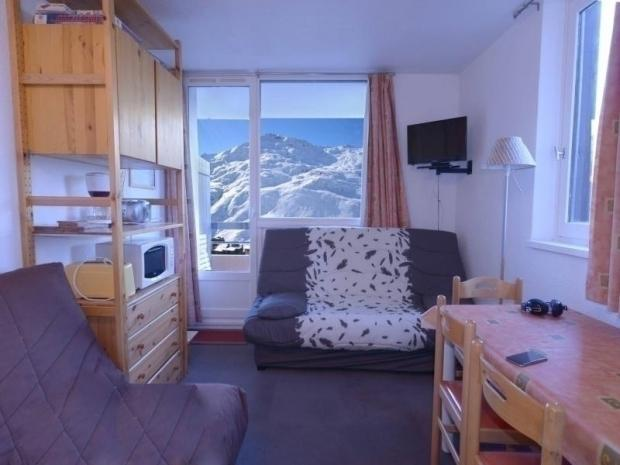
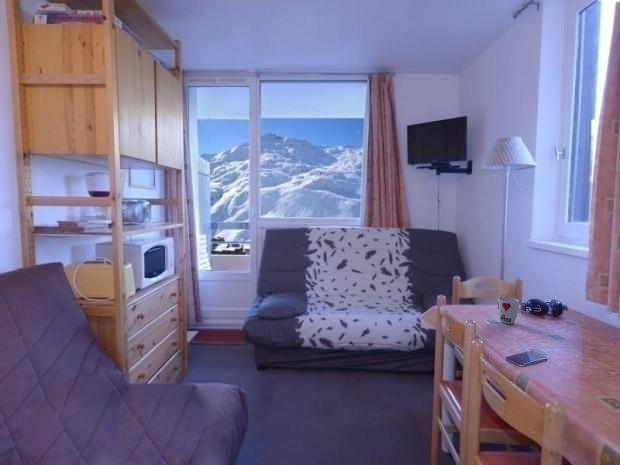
+ cup [497,296,520,325]
